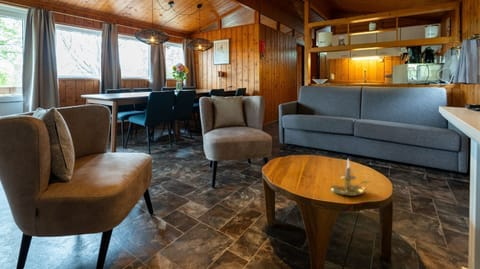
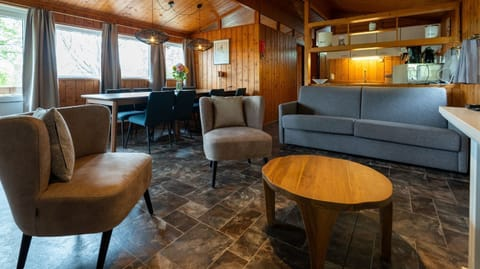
- candle holder [329,157,372,197]
